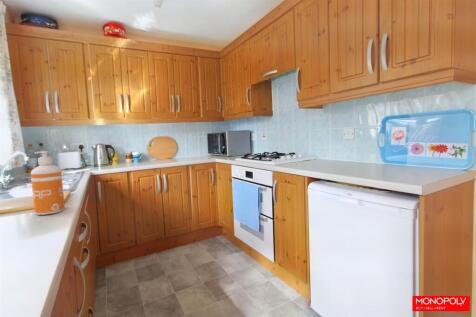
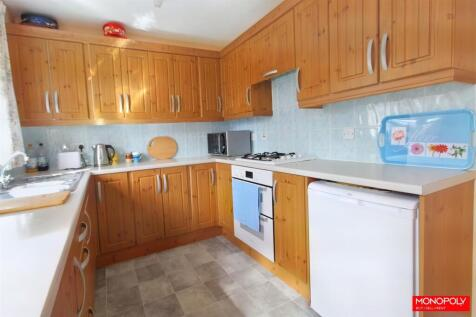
- soap dispenser [30,150,66,216]
